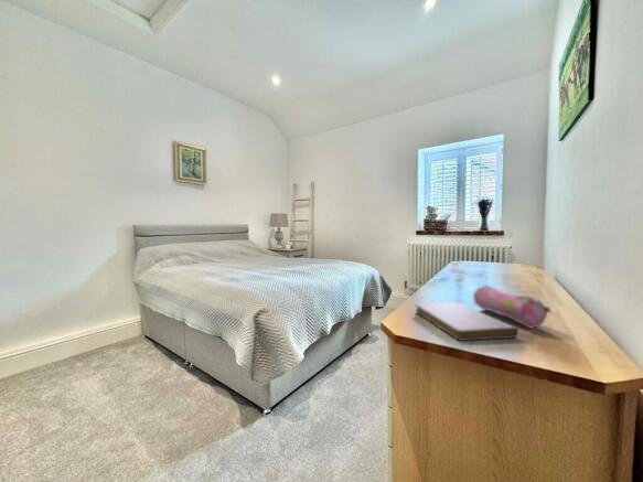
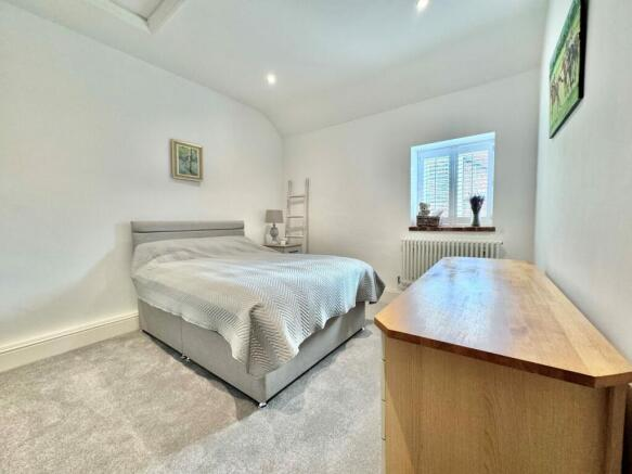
- pencil case [472,283,553,330]
- notebook [415,301,519,342]
